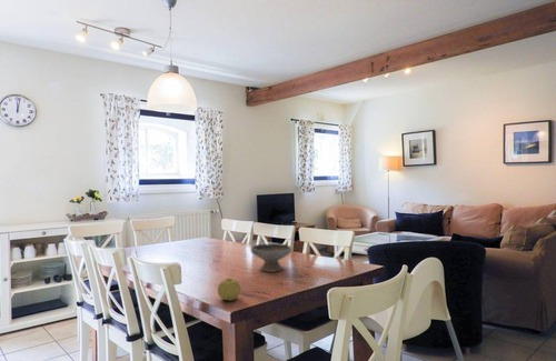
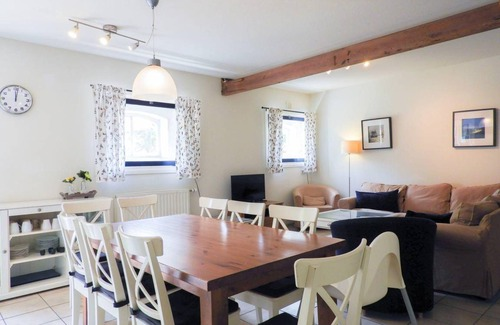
- fruit [217,277,242,302]
- bowl [250,242,292,273]
